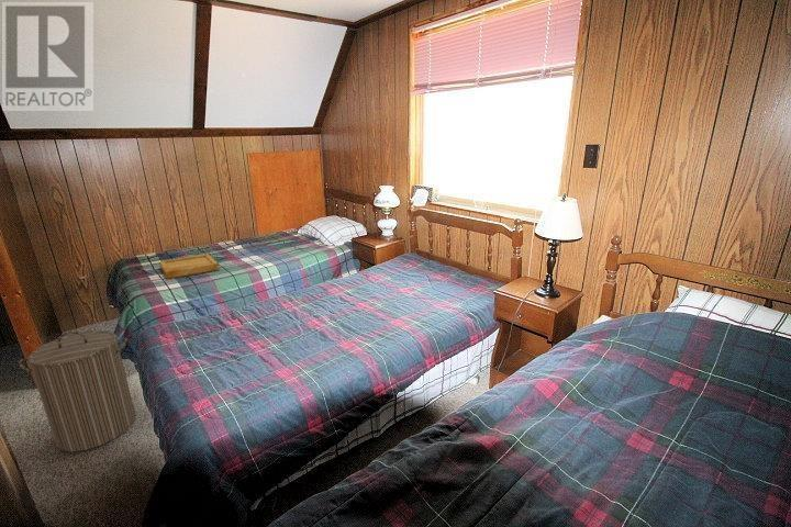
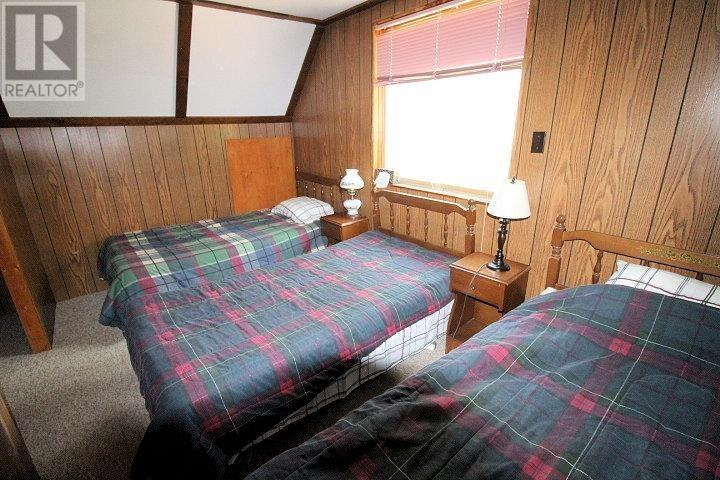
- tray [159,253,220,280]
- laundry hamper [18,329,136,452]
